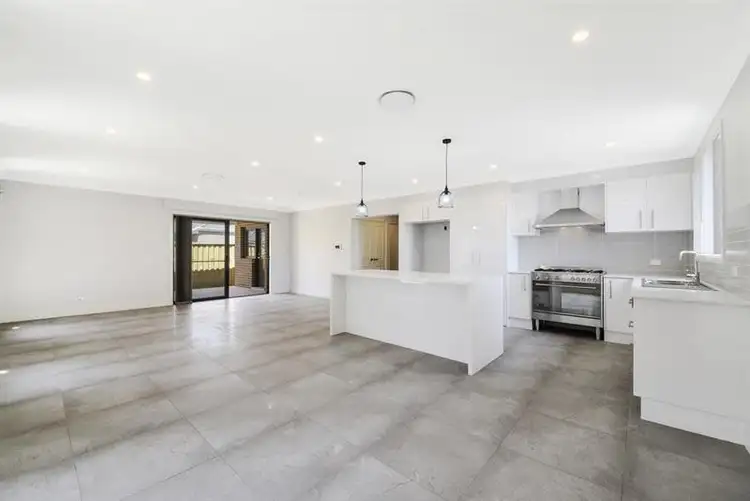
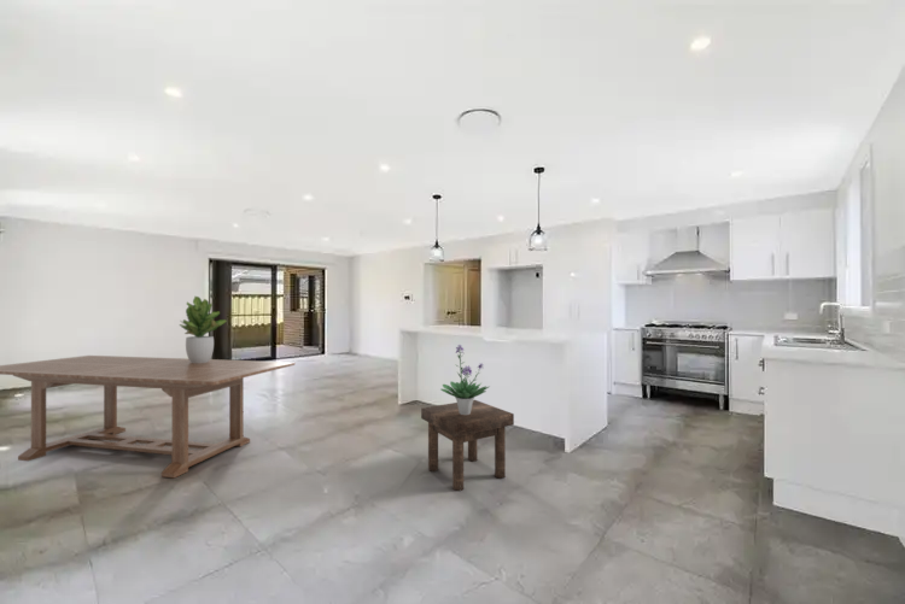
+ potted plant [179,295,228,363]
+ potted plant [440,344,491,415]
+ dining table [0,354,296,479]
+ stool [420,399,515,492]
